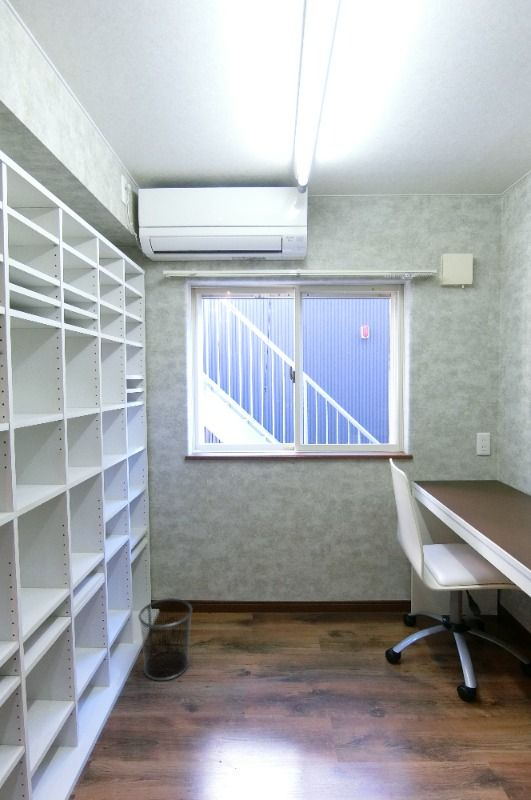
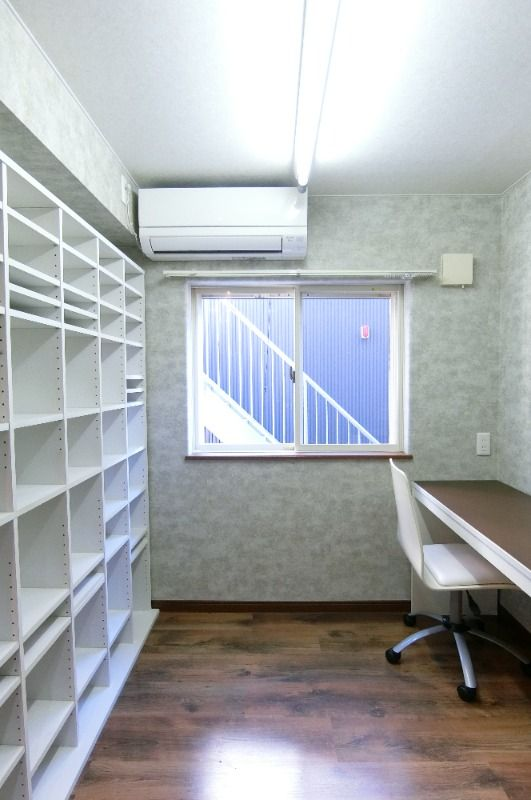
- waste bin [138,597,193,682]
